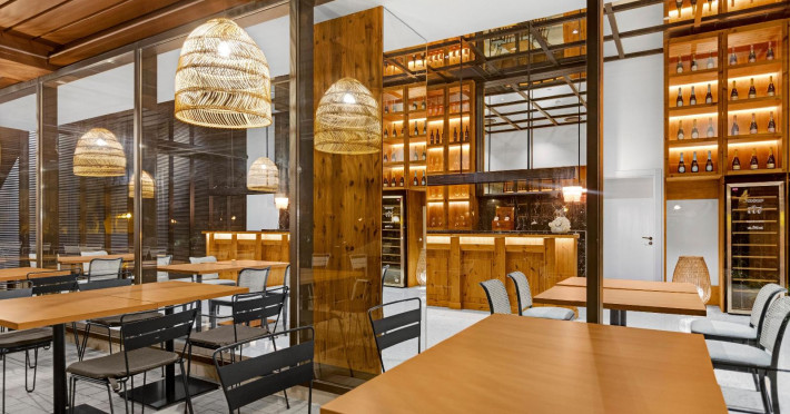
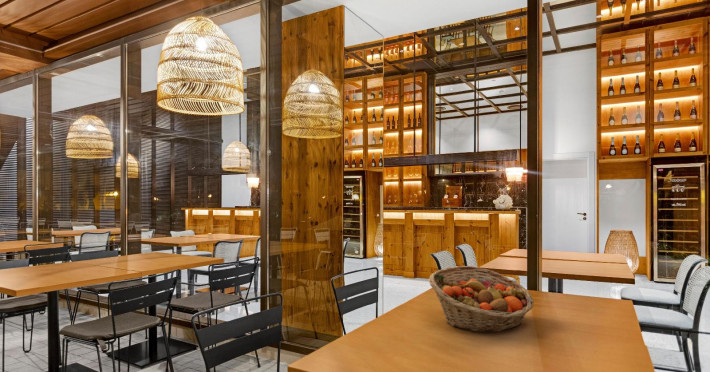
+ fruit basket [428,265,535,333]
